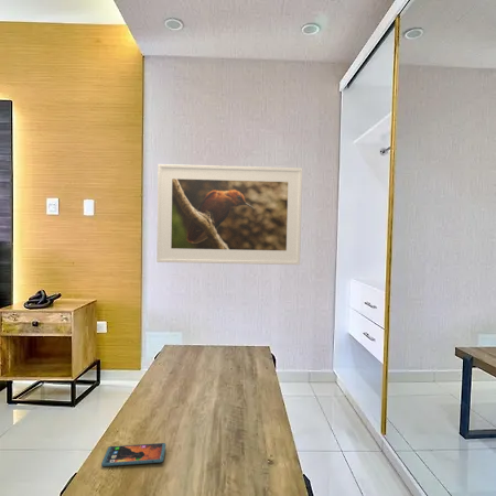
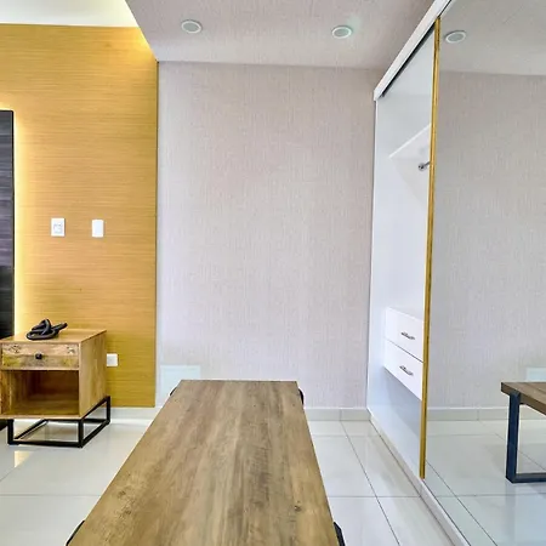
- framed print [155,163,303,266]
- smartphone [100,442,166,467]
